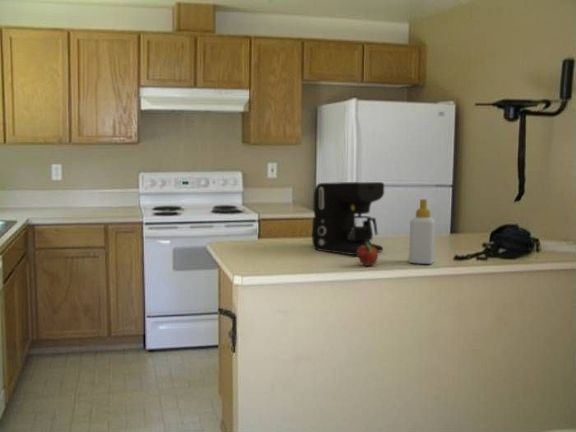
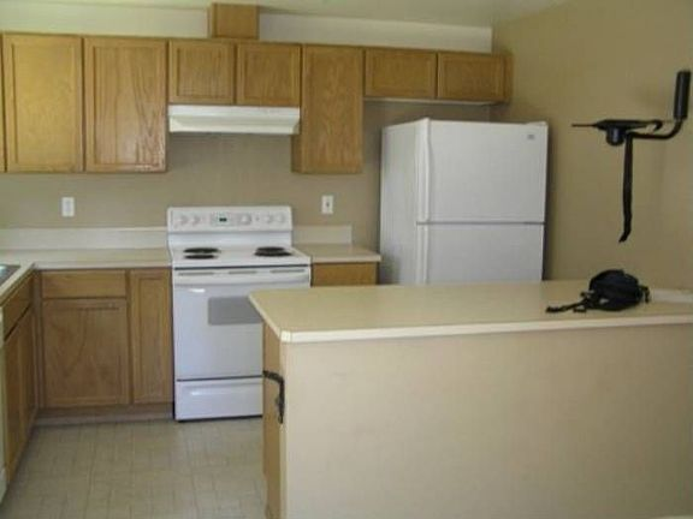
- soap bottle [408,198,436,265]
- fruit [356,240,379,267]
- coffee maker [311,181,385,256]
